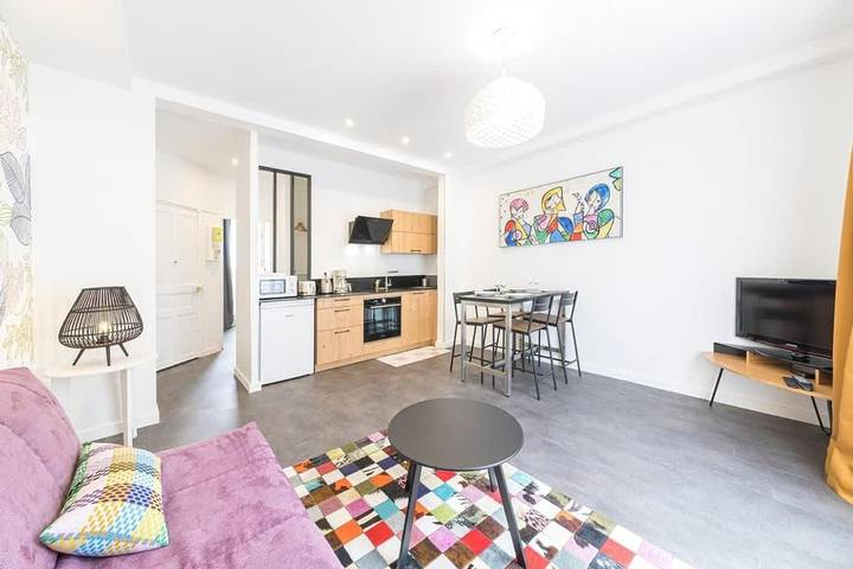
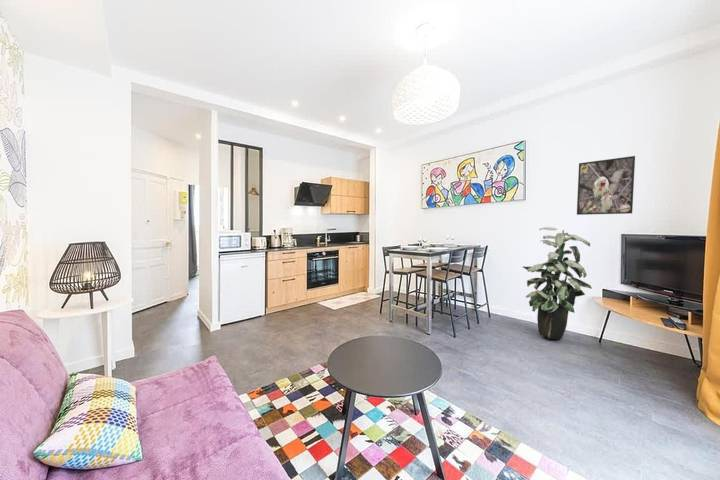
+ indoor plant [522,226,593,341]
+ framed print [576,155,636,216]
